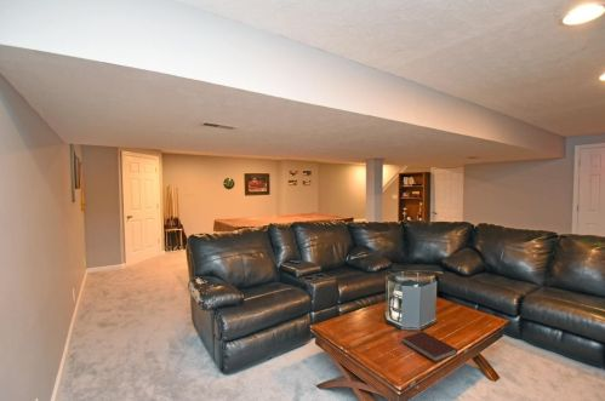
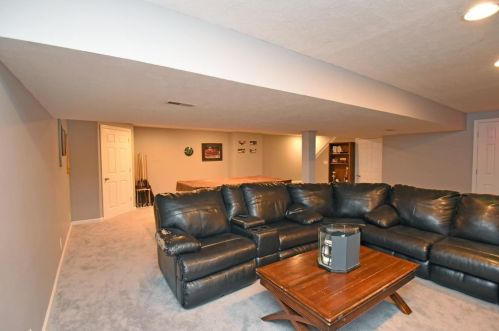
- notebook [401,331,458,363]
